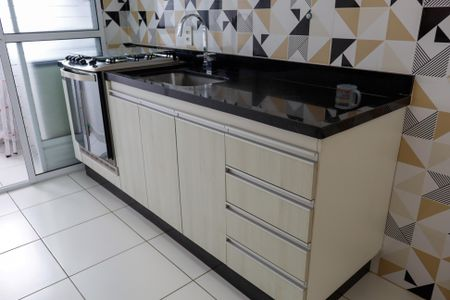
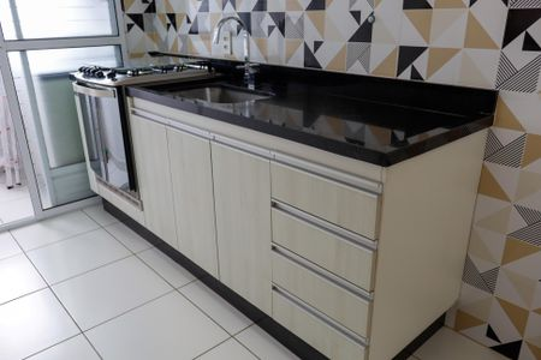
- cup [334,84,362,110]
